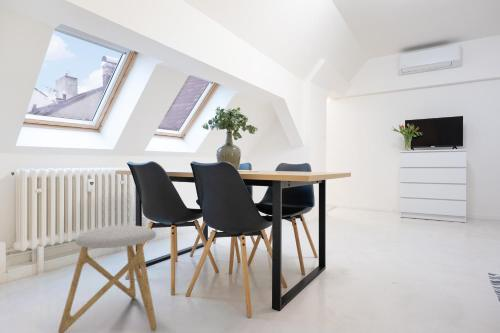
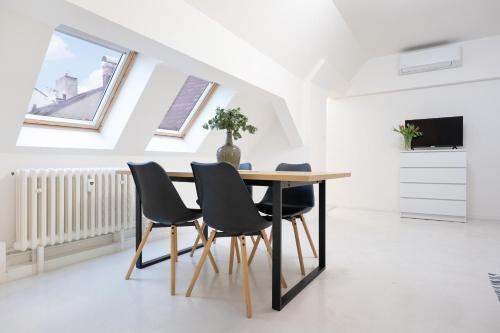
- stool [57,225,158,333]
